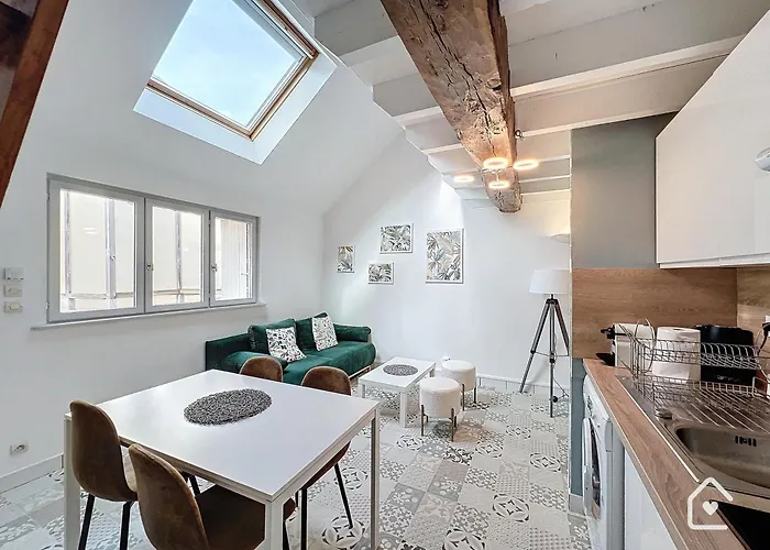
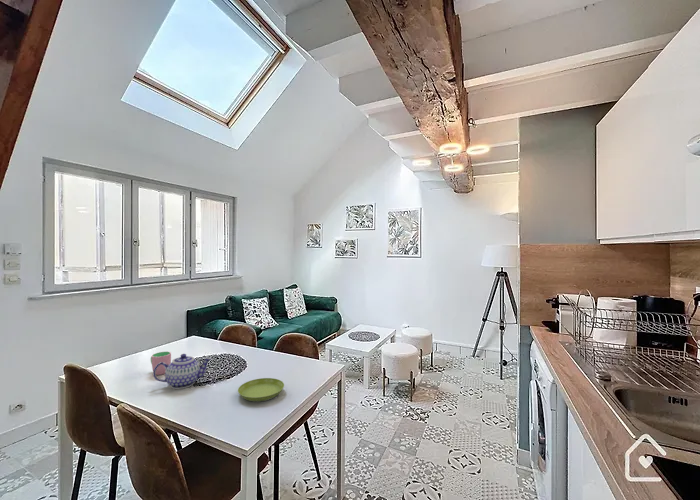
+ saucer [237,377,285,402]
+ cup [150,350,172,376]
+ teapot [152,353,212,390]
